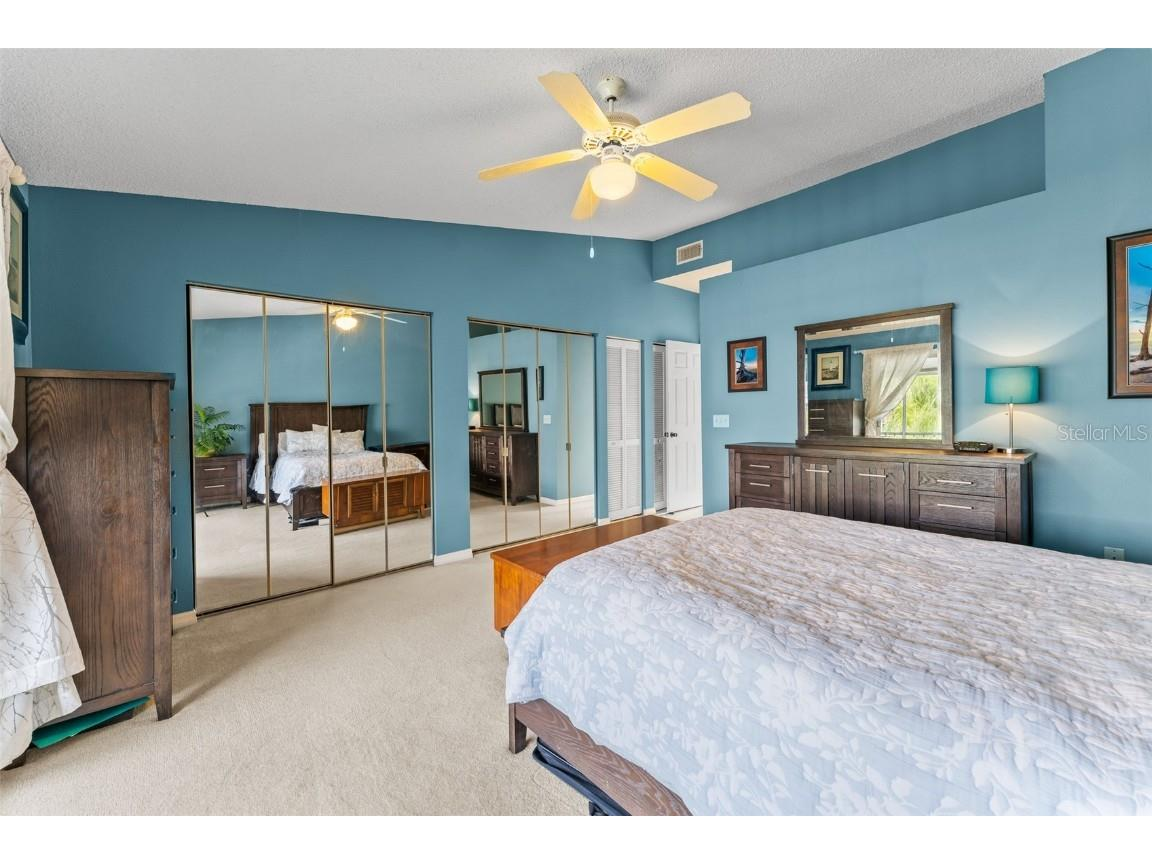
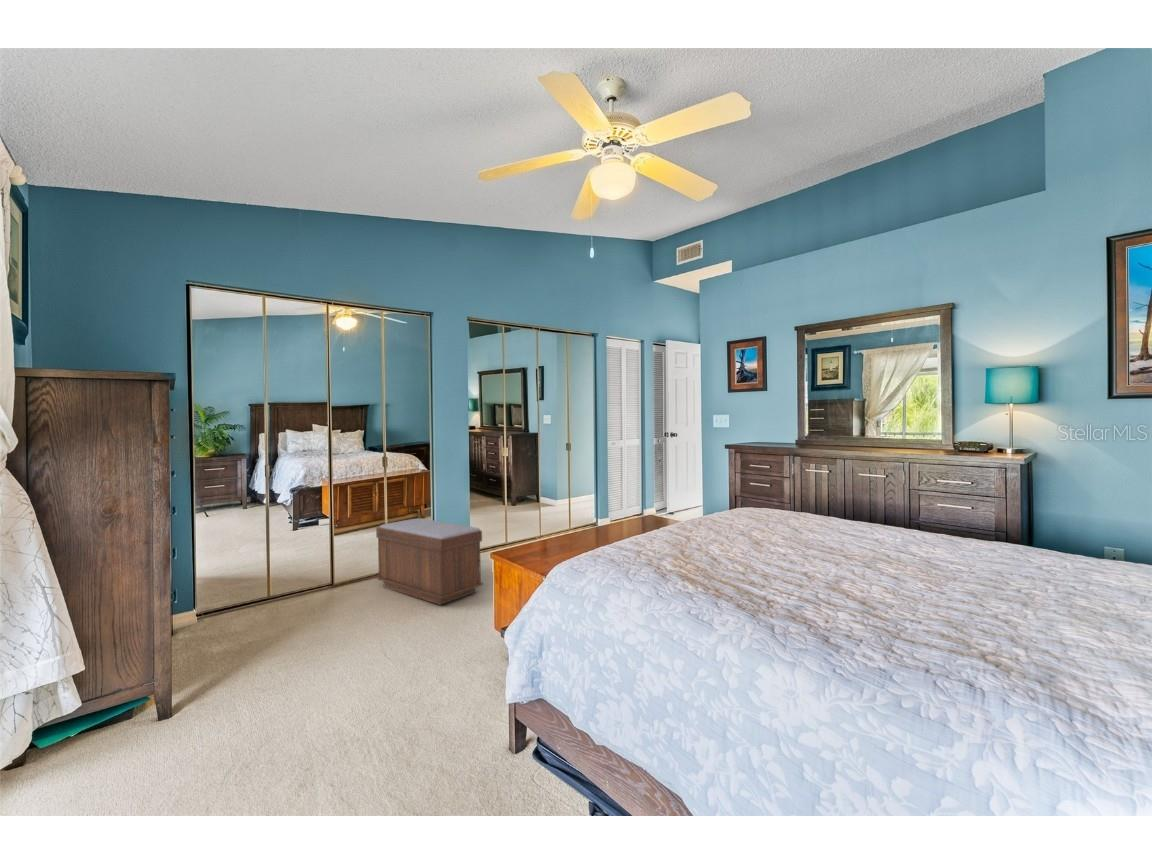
+ bench [375,518,484,606]
